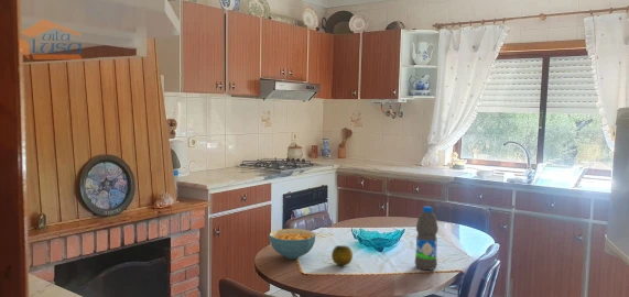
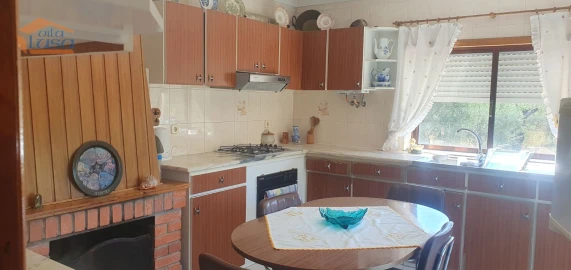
- cereal bowl [269,228,317,260]
- fruit [330,244,354,266]
- water bottle [414,206,440,271]
